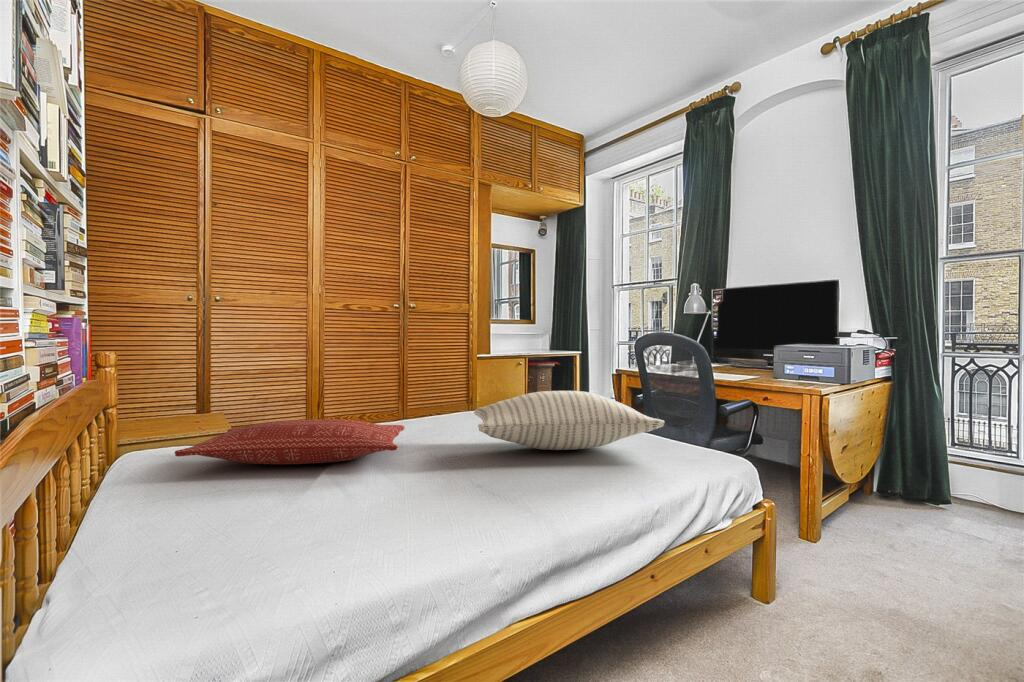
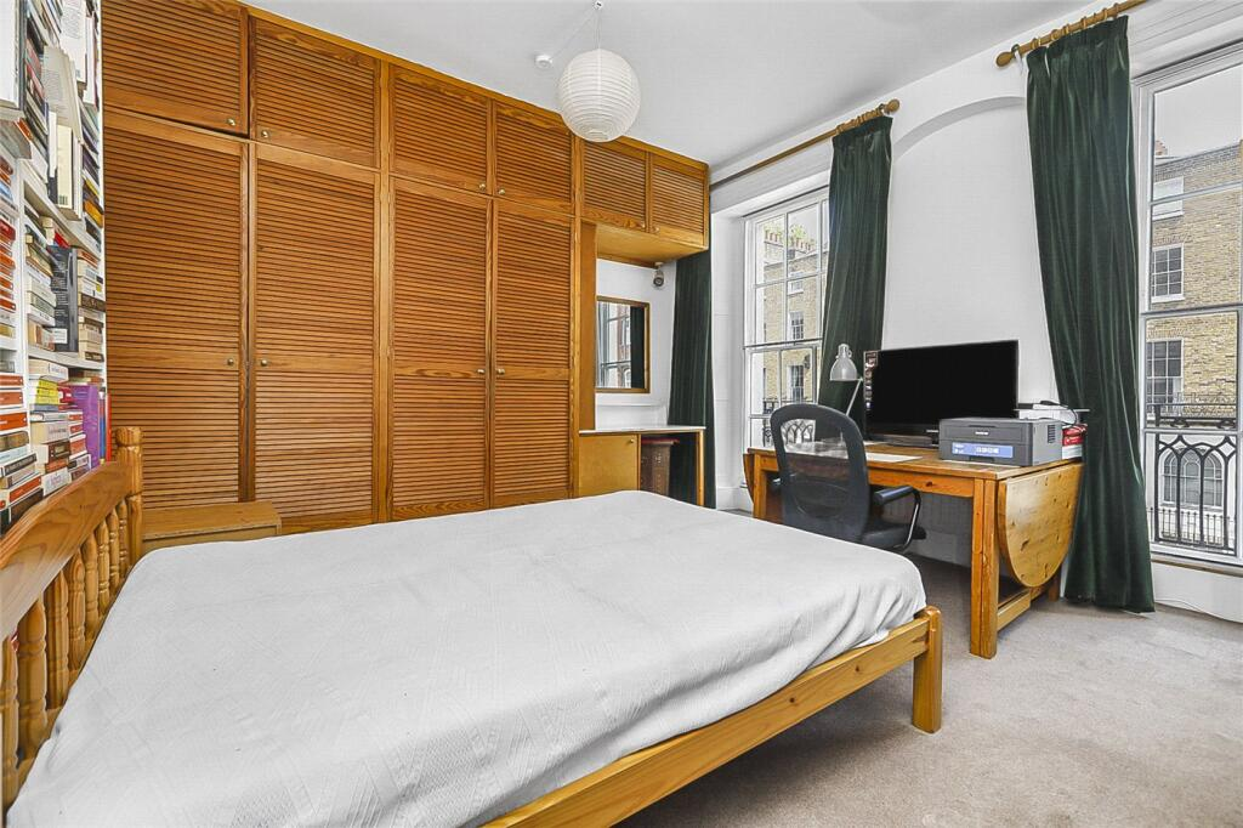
- pillow [473,390,665,451]
- pillow [174,419,406,465]
